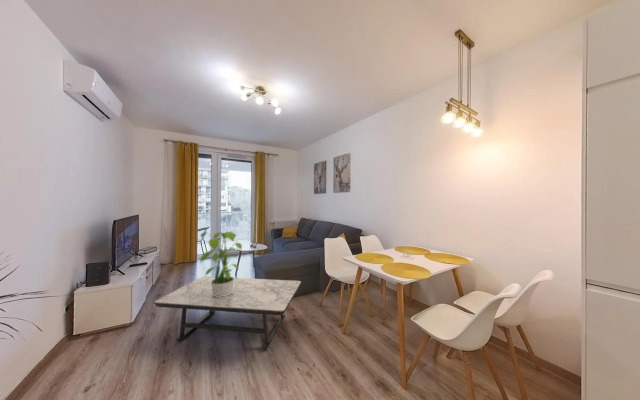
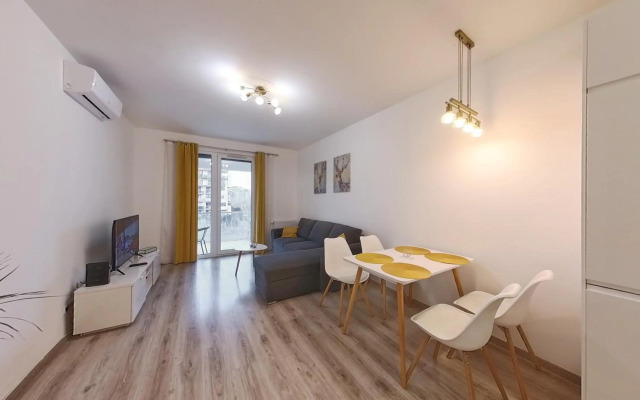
- coffee table [153,276,302,351]
- potted plant [199,229,243,297]
